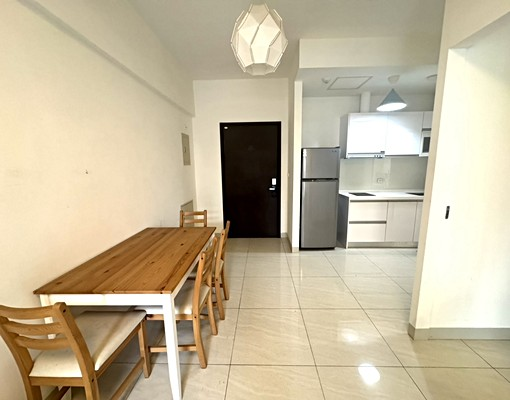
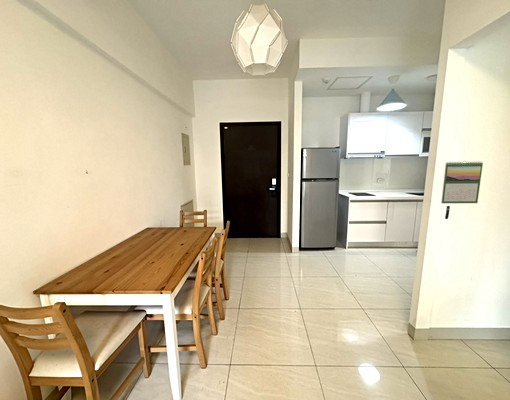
+ calendar [440,160,484,204]
